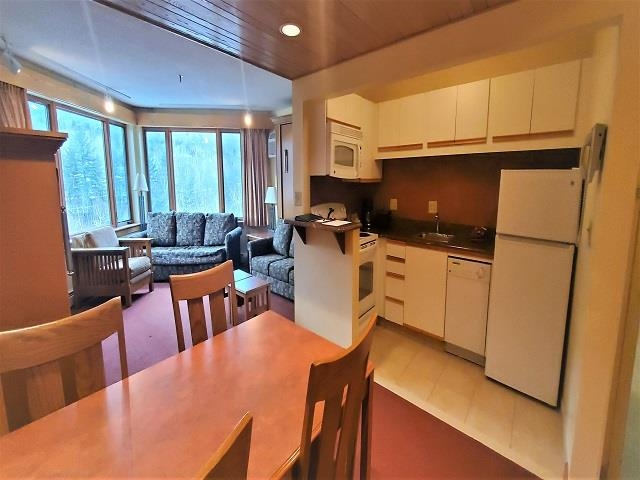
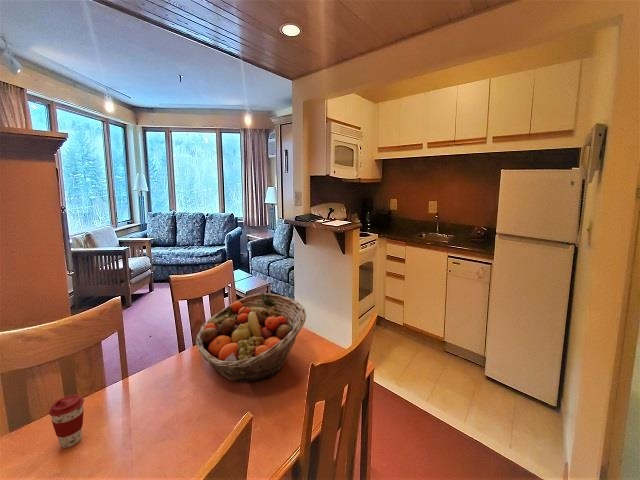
+ fruit basket [195,292,307,383]
+ coffee cup [48,394,85,449]
